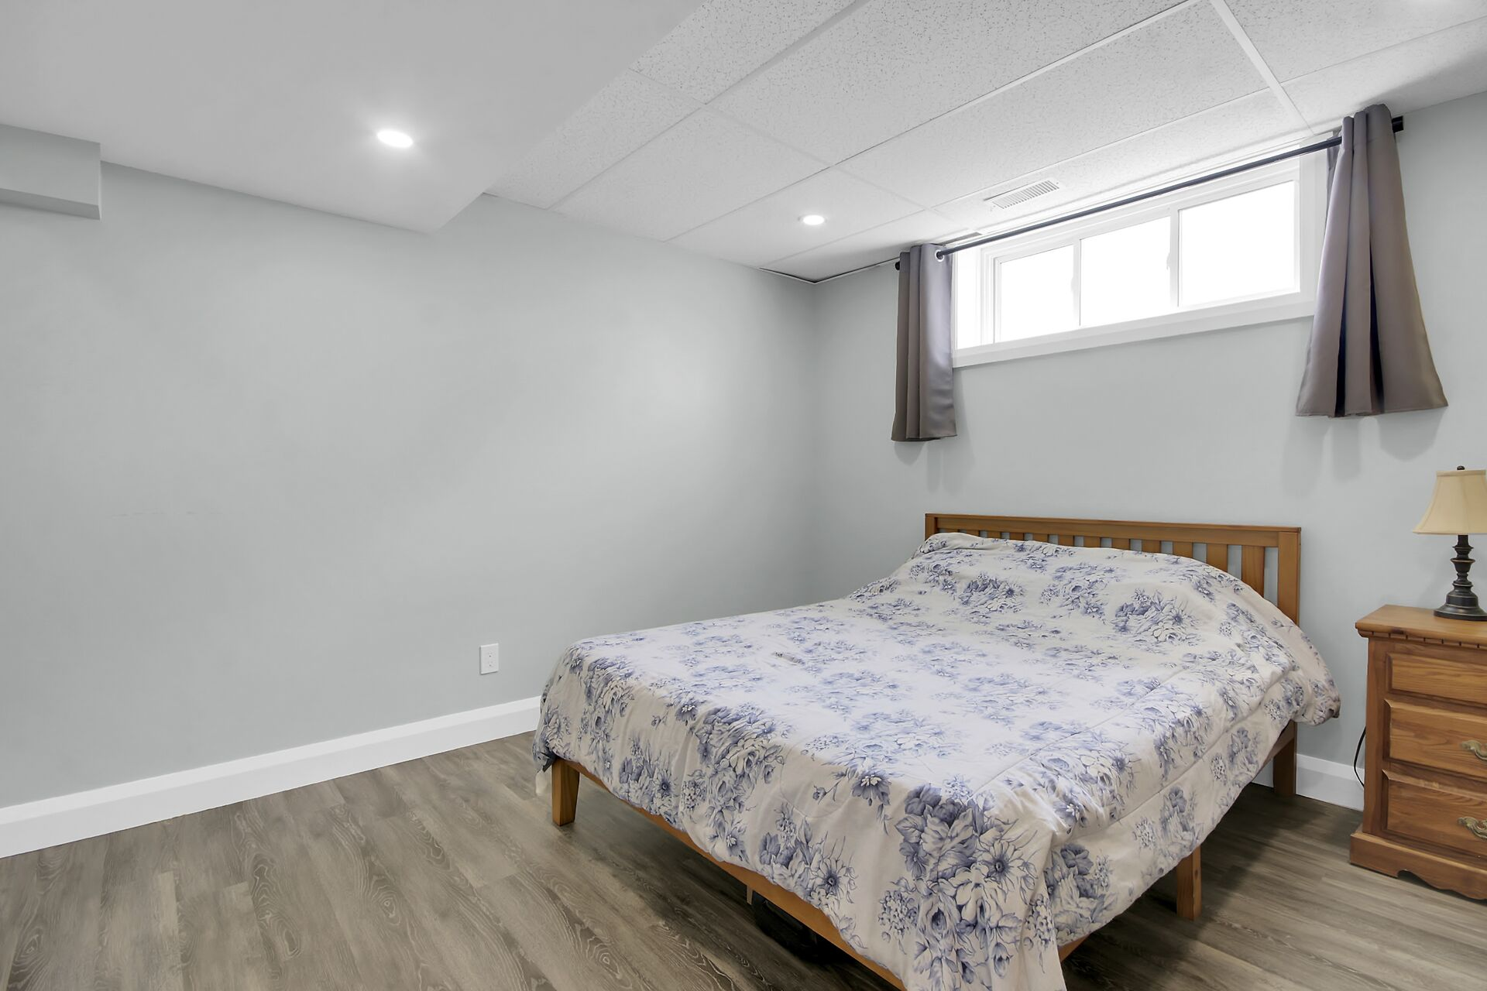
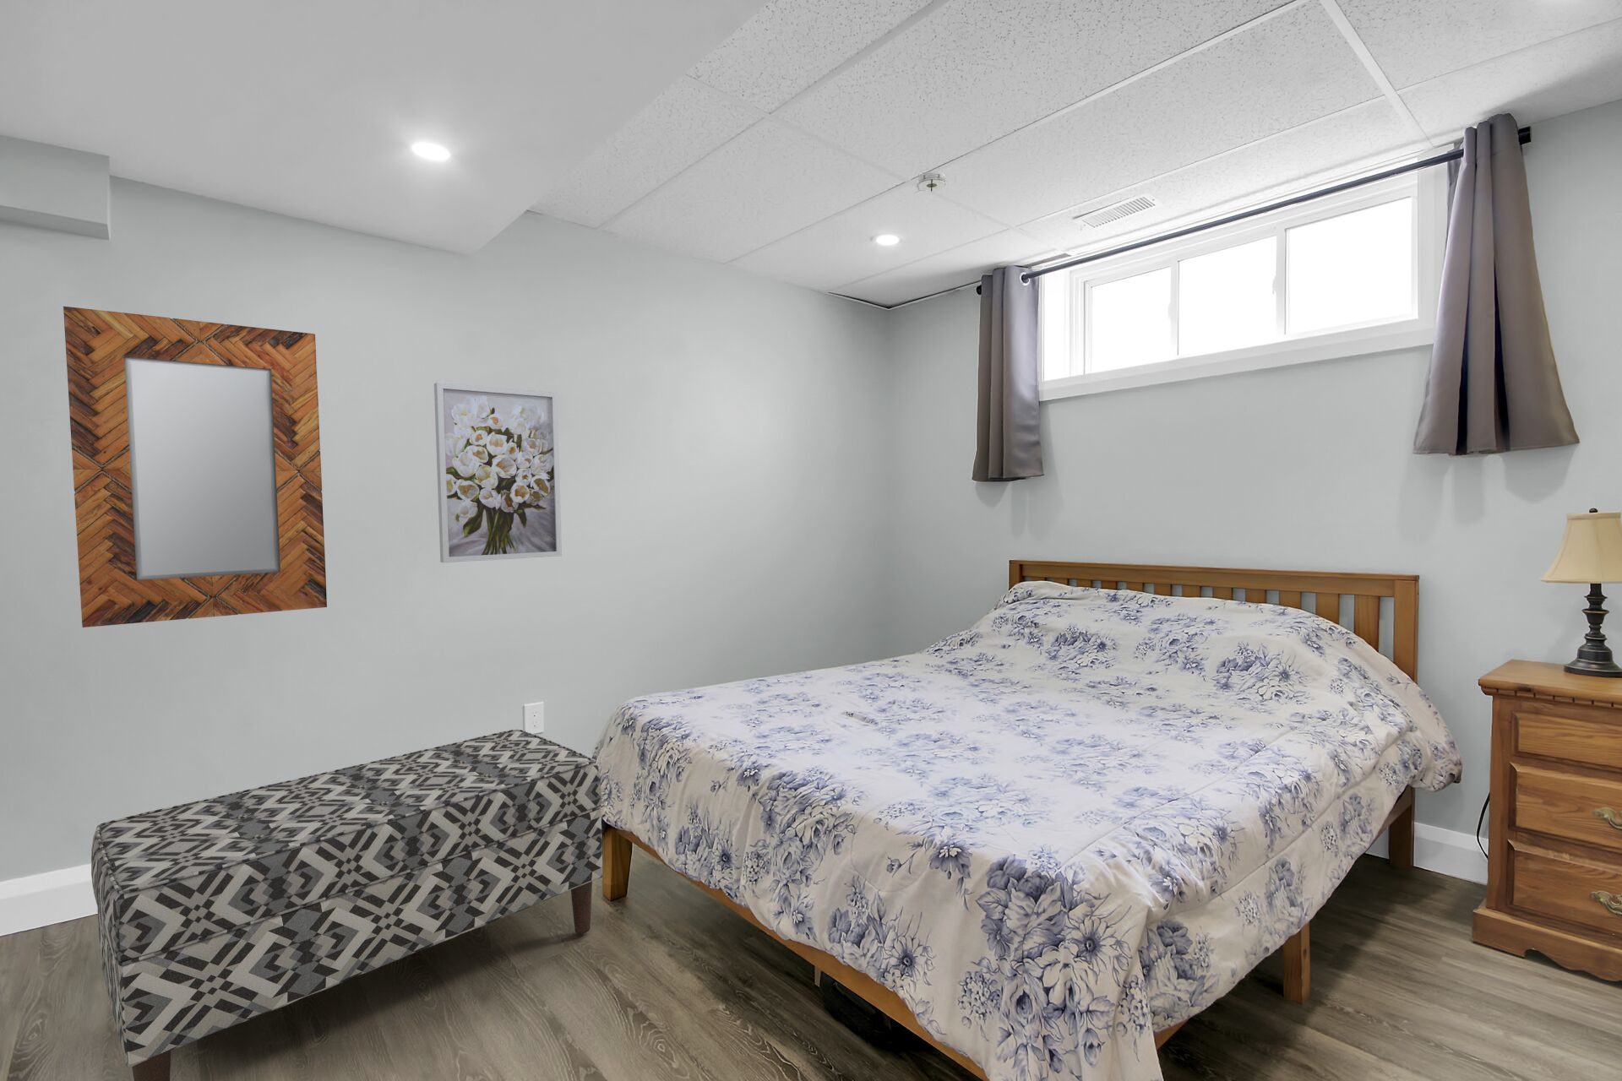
+ smoke detector [914,171,949,194]
+ wall art [433,381,562,563]
+ bench [91,728,603,1081]
+ home mirror [63,305,328,629]
